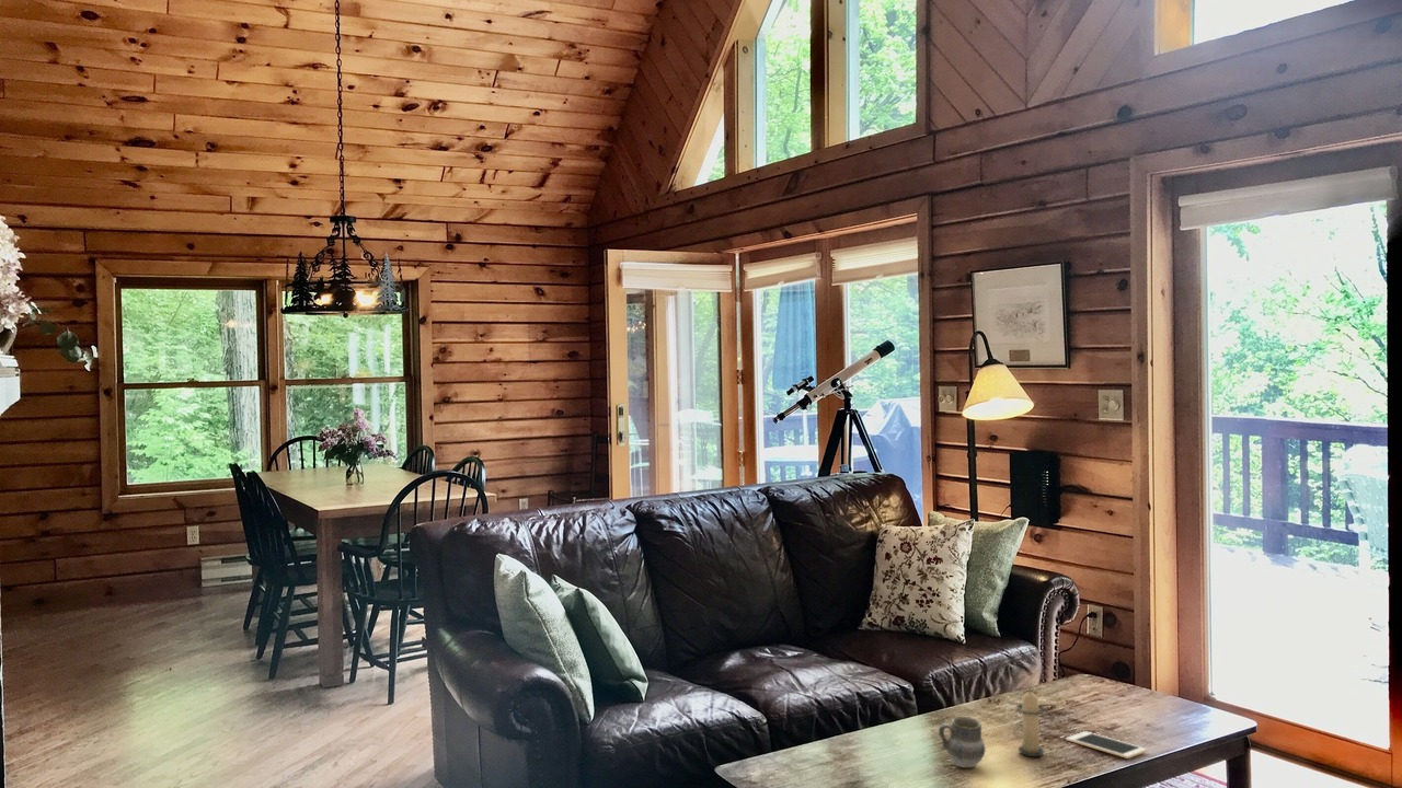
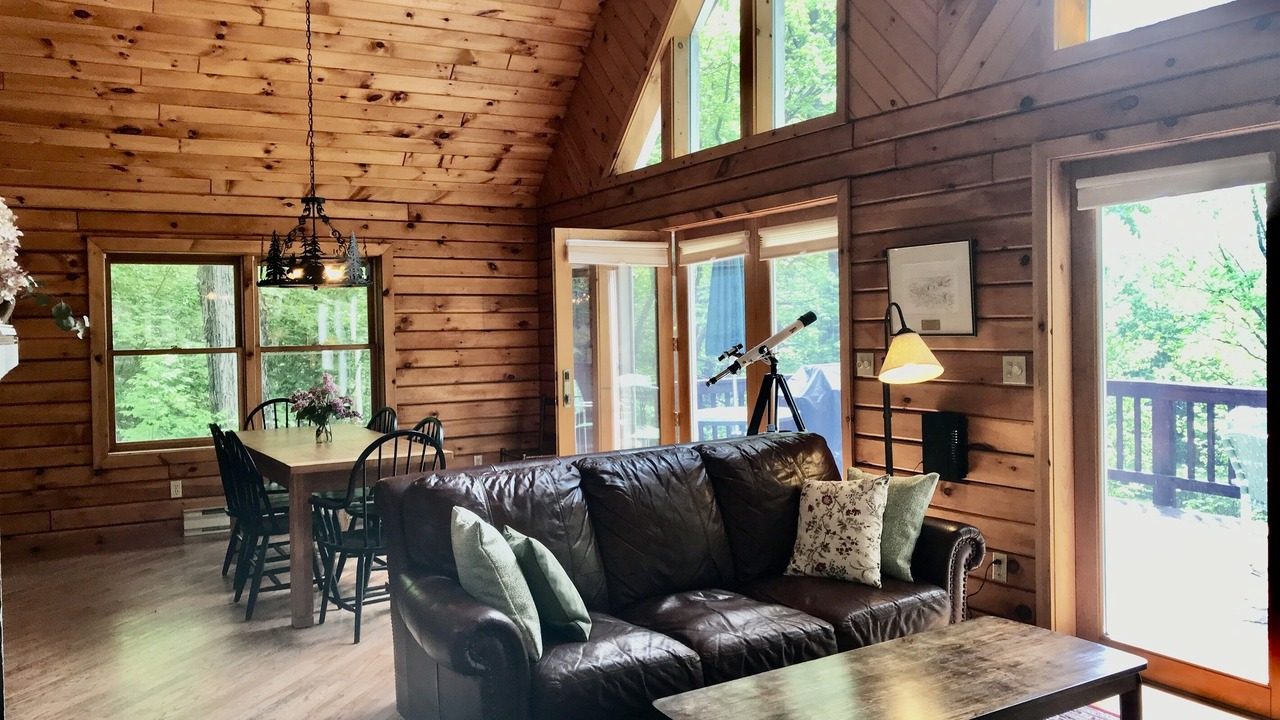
- cell phone [1065,730,1148,760]
- candle [1014,686,1047,757]
- cup [938,716,986,768]
